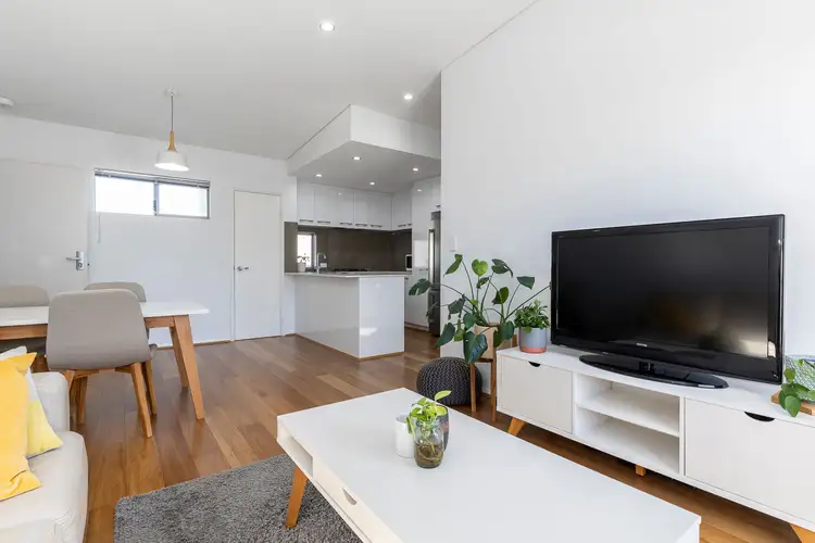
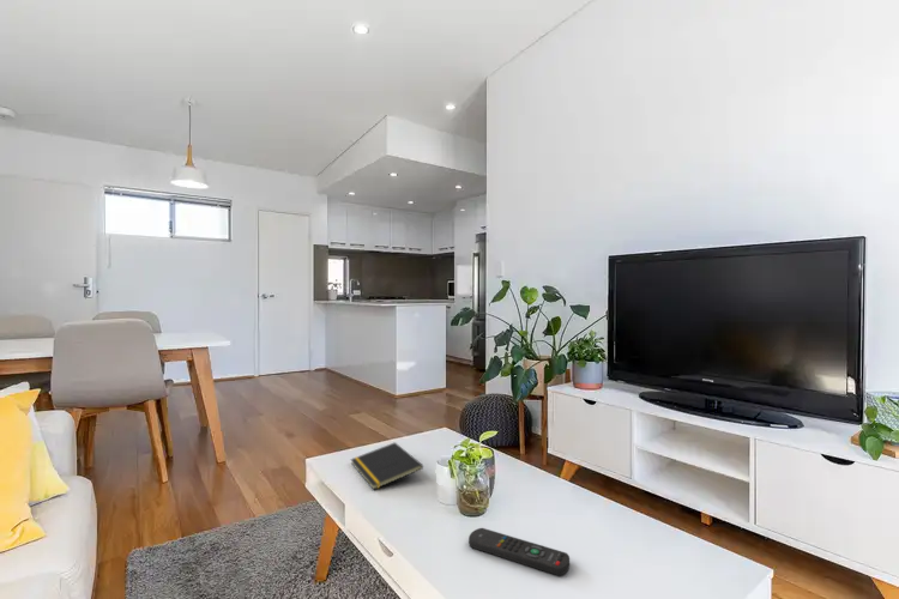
+ remote control [467,527,571,576]
+ notepad [350,441,424,491]
